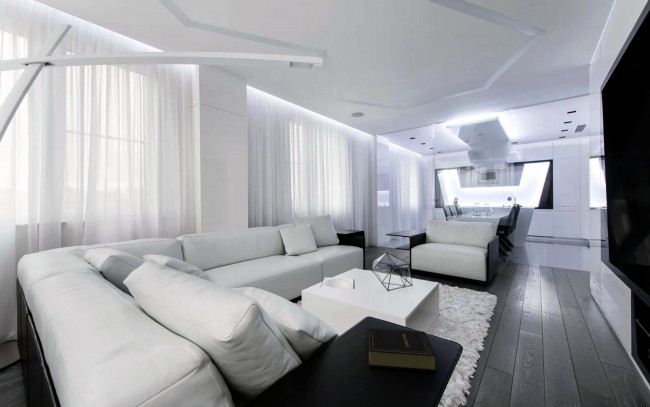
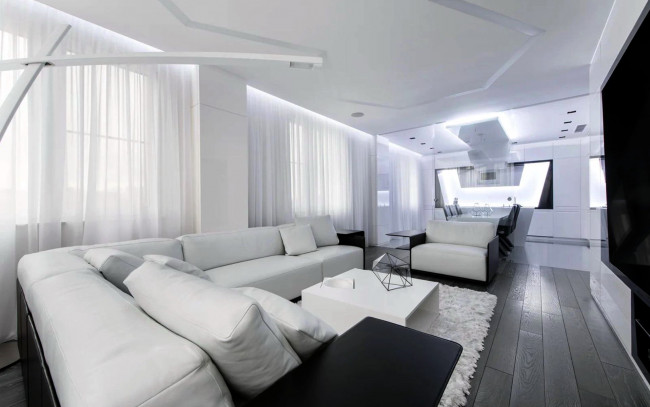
- book [360,327,437,373]
